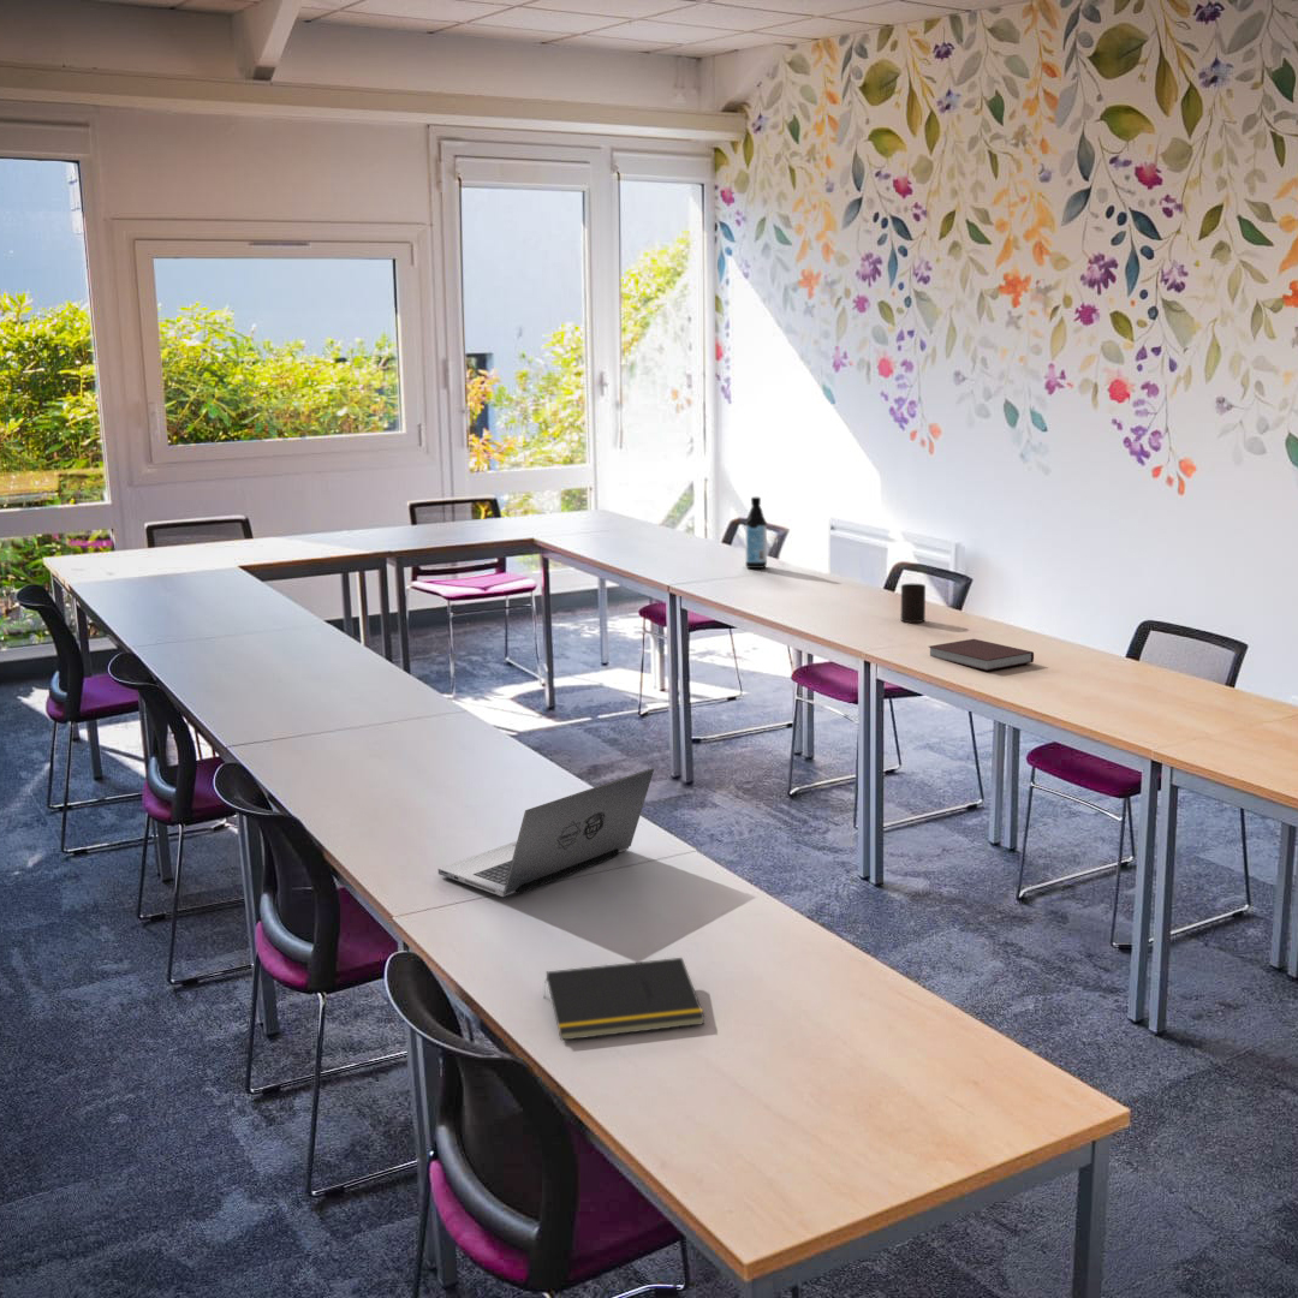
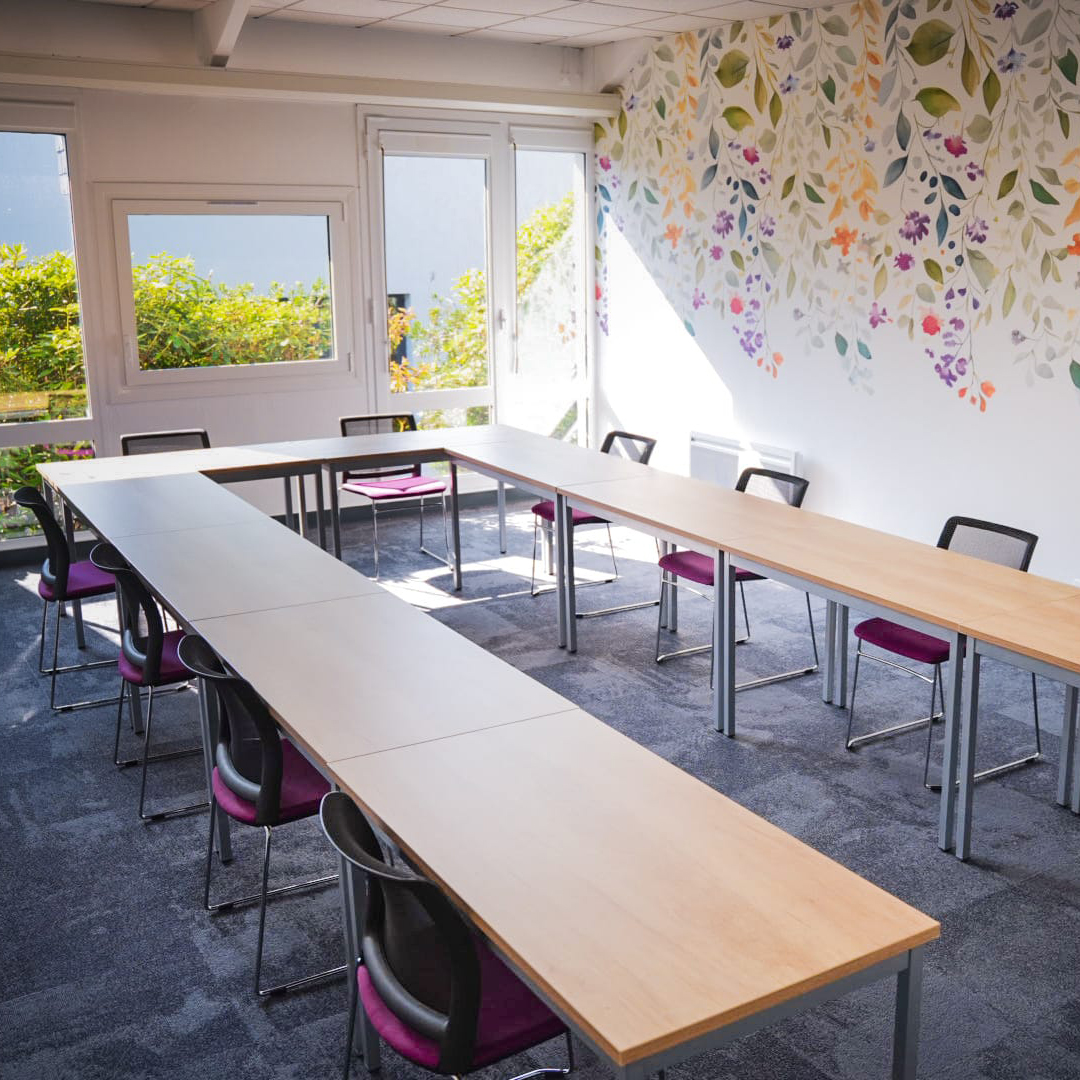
- notepad [542,957,705,1042]
- cup [900,583,927,624]
- laptop [437,767,655,898]
- water bottle [744,496,768,570]
- notebook [928,638,1035,672]
